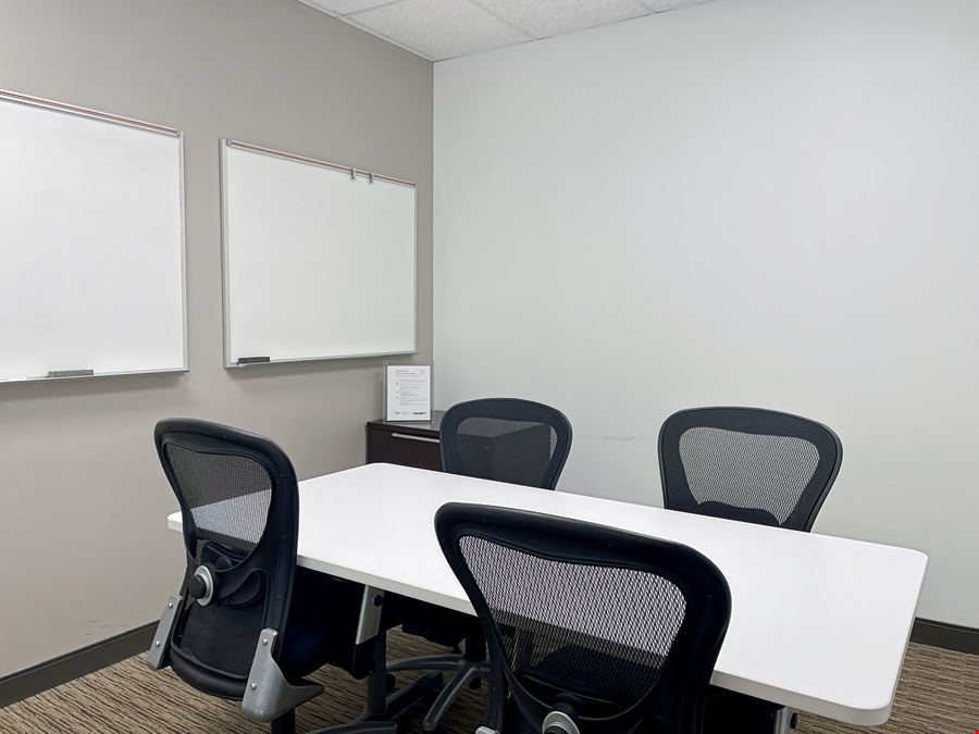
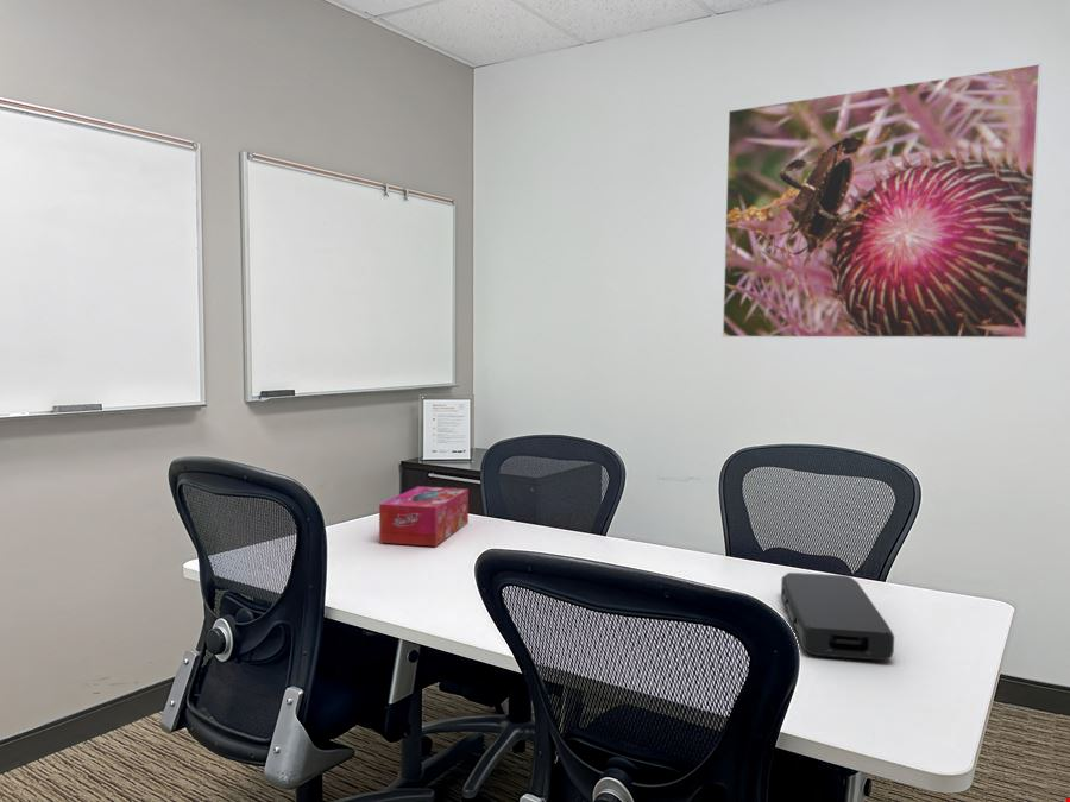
+ power bank [780,571,895,662]
+ tissue box [378,485,470,548]
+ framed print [722,62,1041,340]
